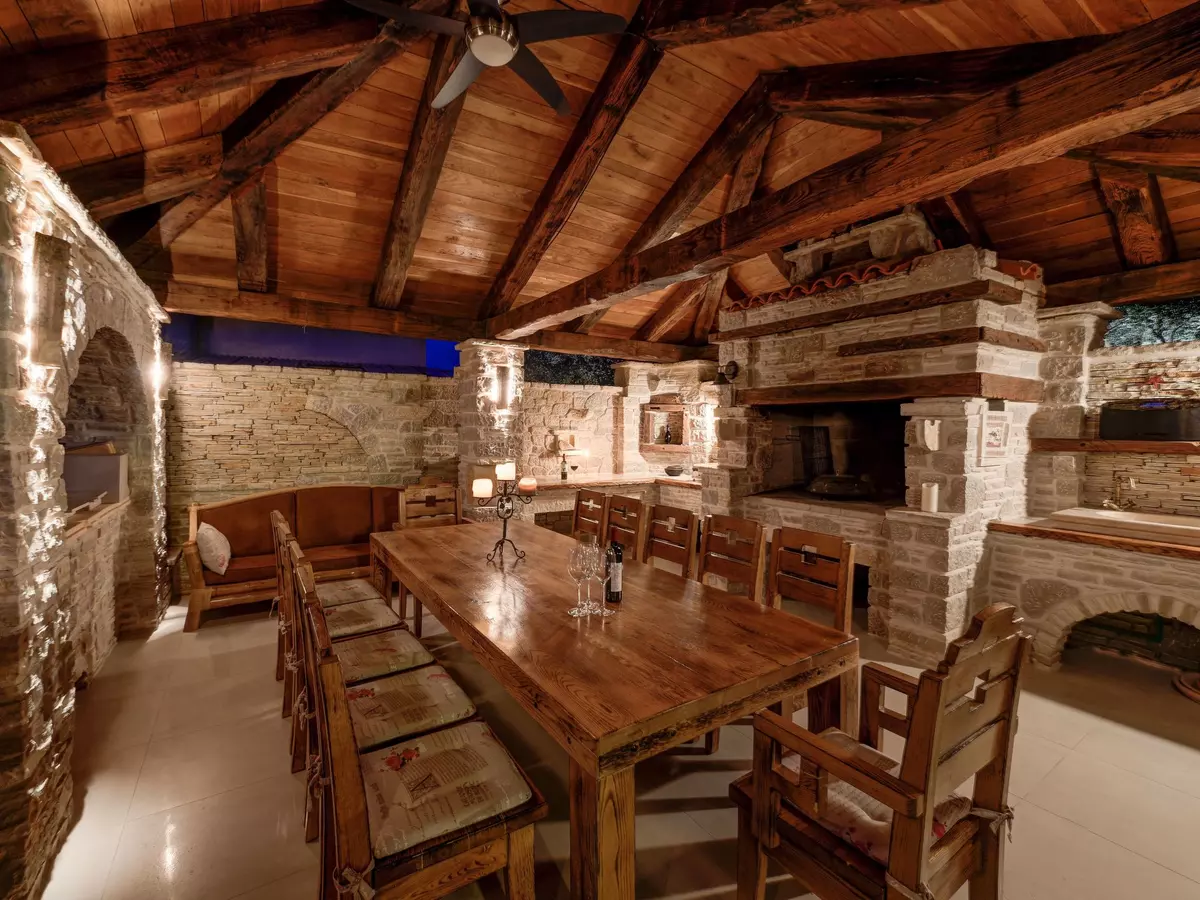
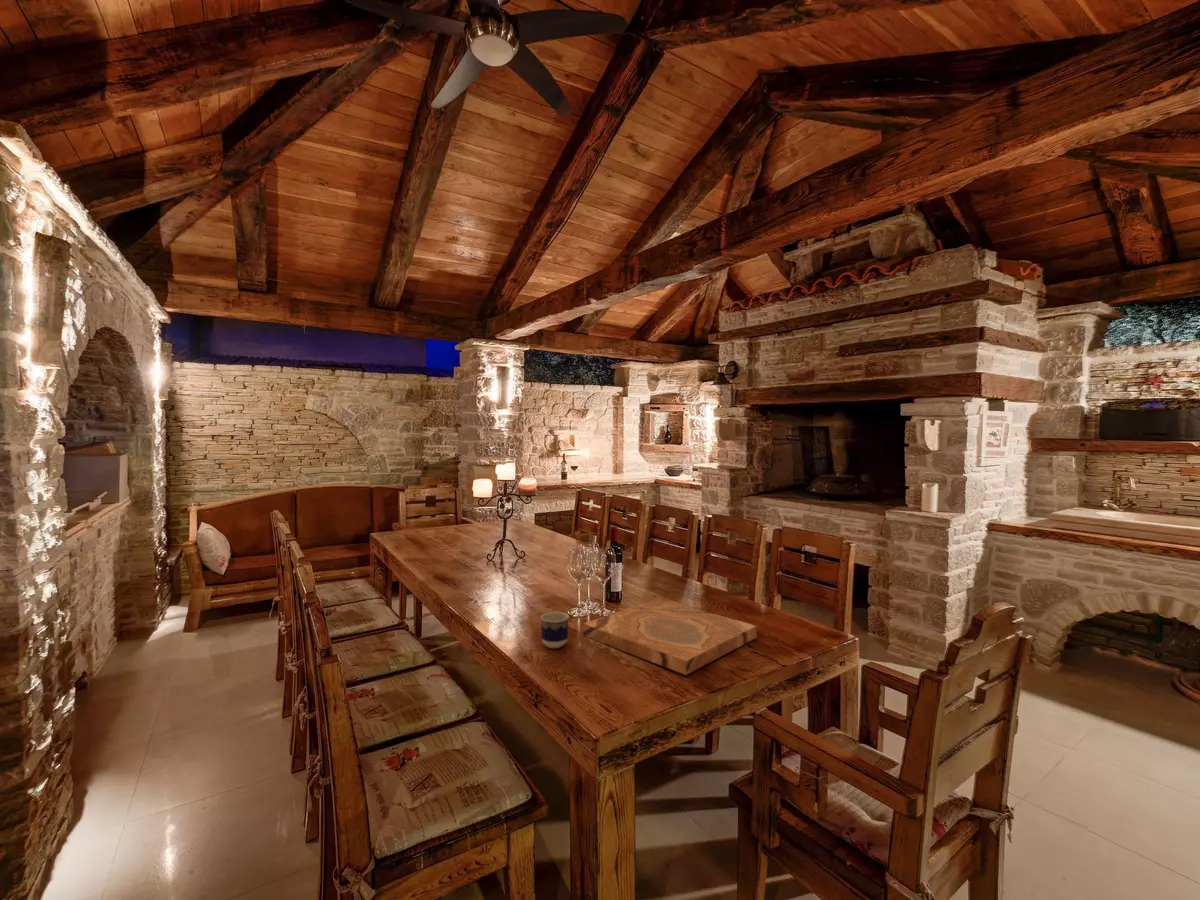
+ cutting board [582,597,758,676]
+ cup [540,611,570,649]
